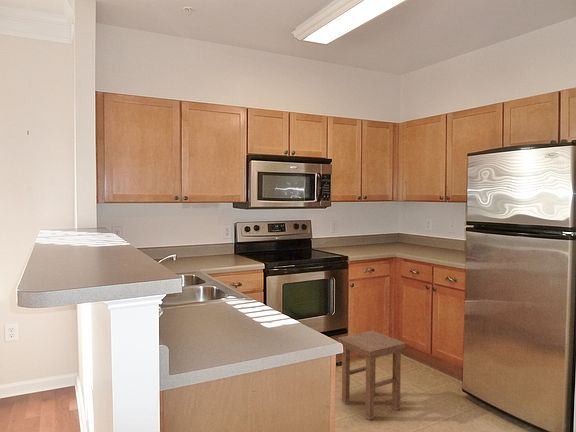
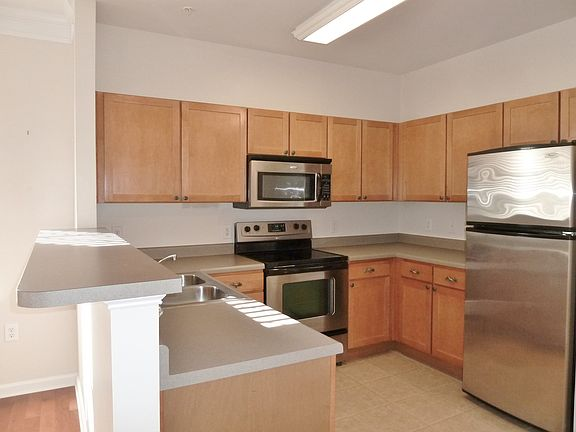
- stool [337,330,406,421]
